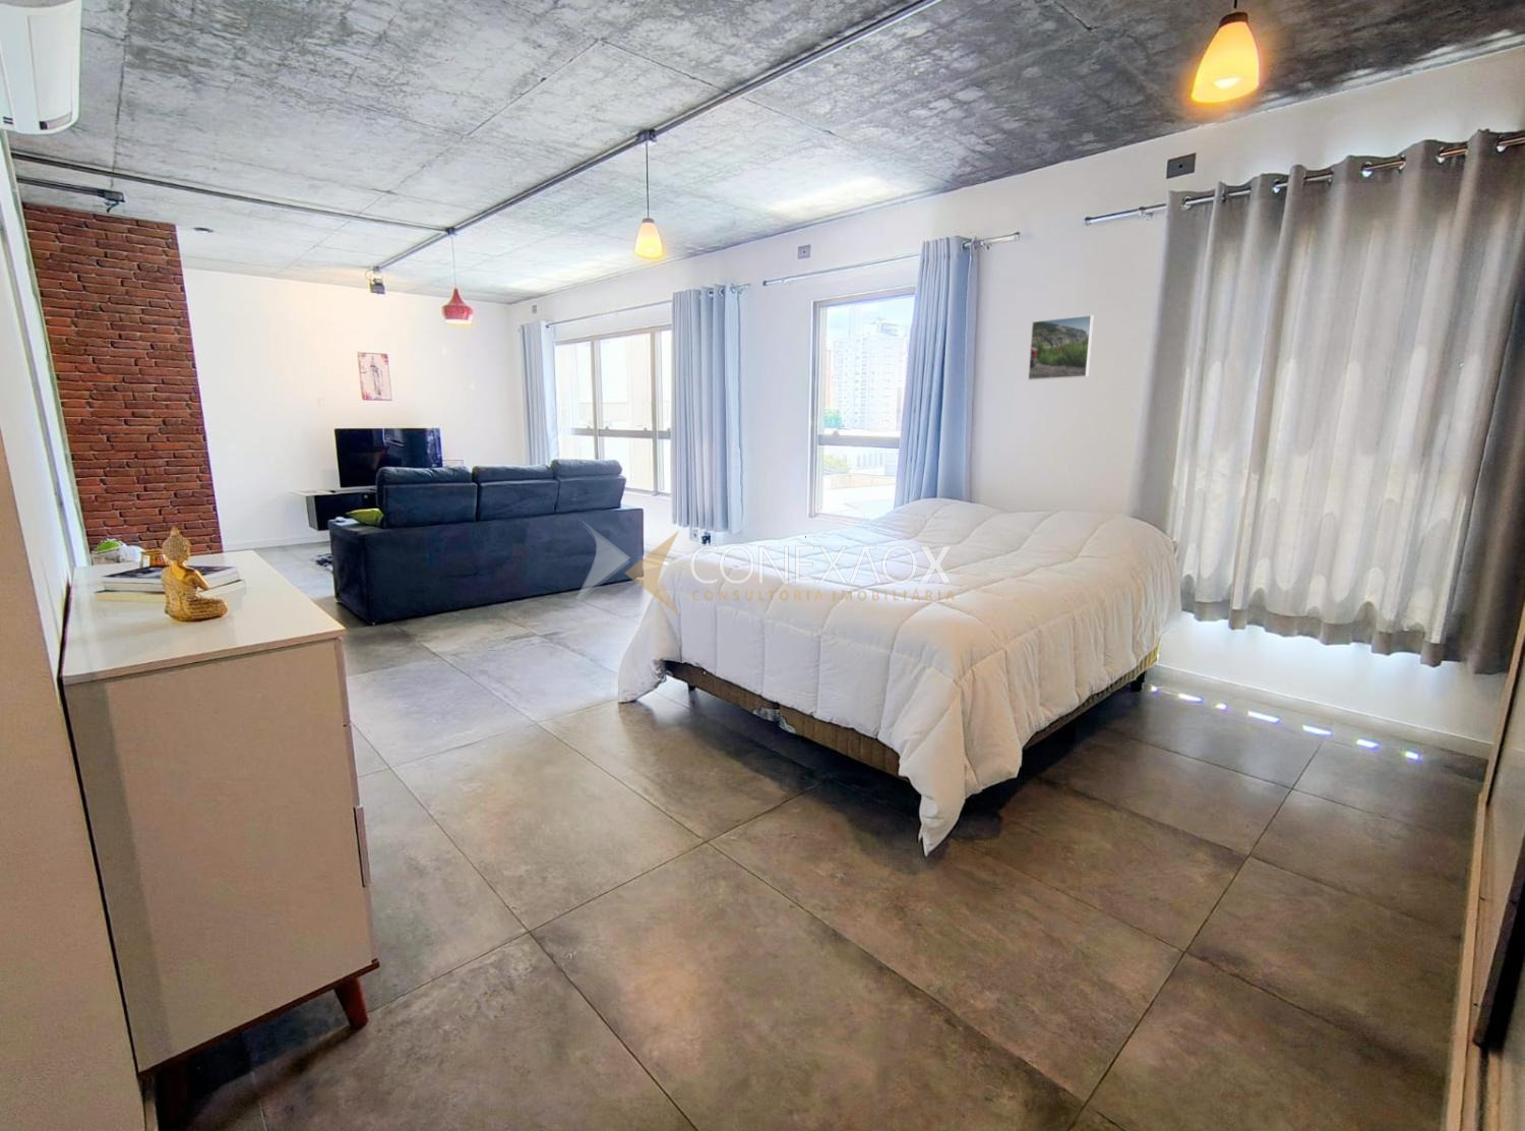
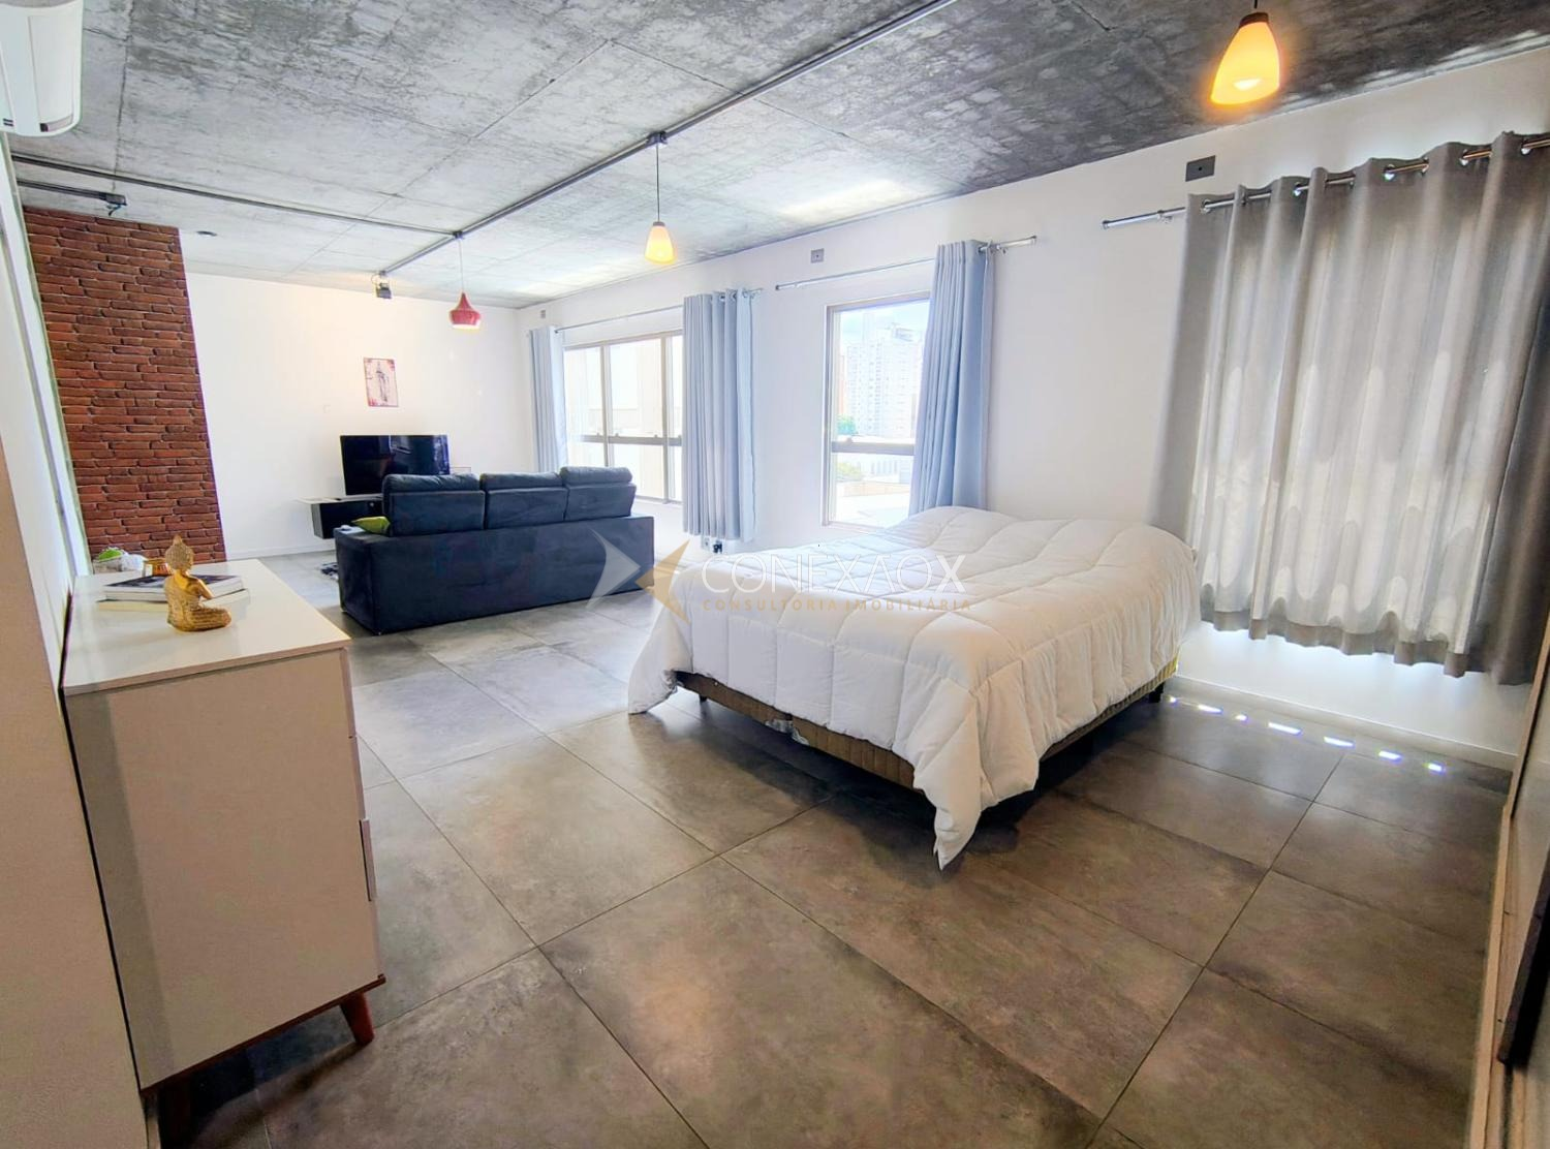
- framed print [1027,315,1095,381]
